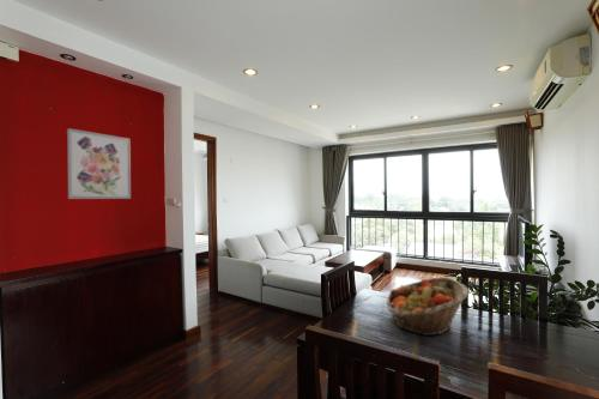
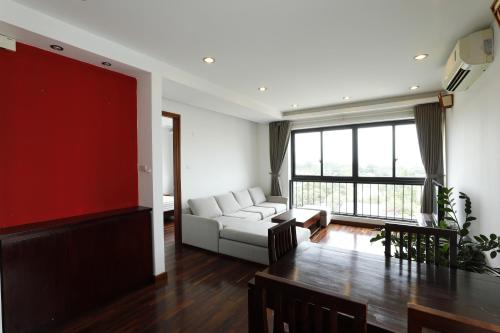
- wall art [66,127,132,200]
- fruit basket [385,277,470,338]
